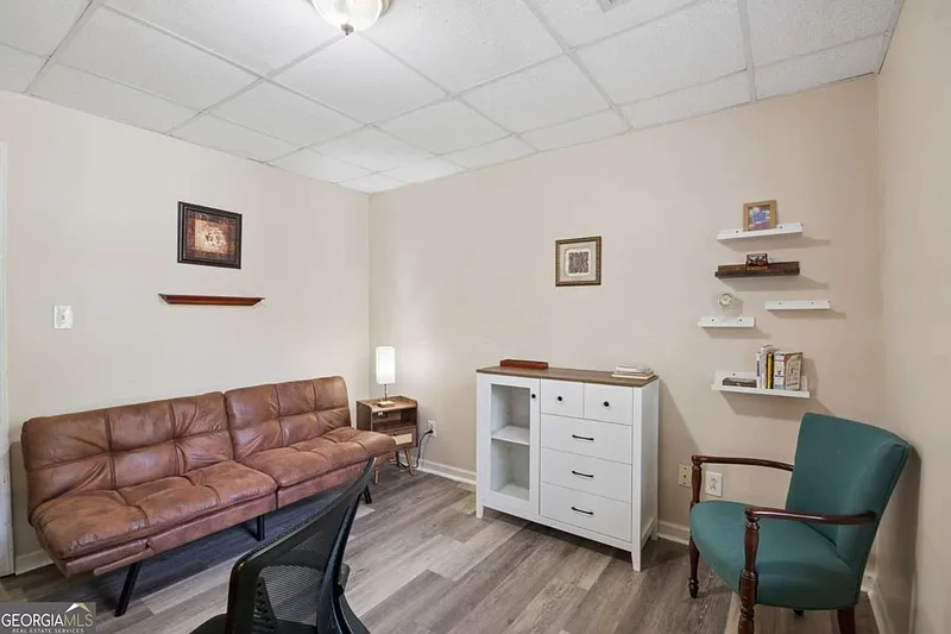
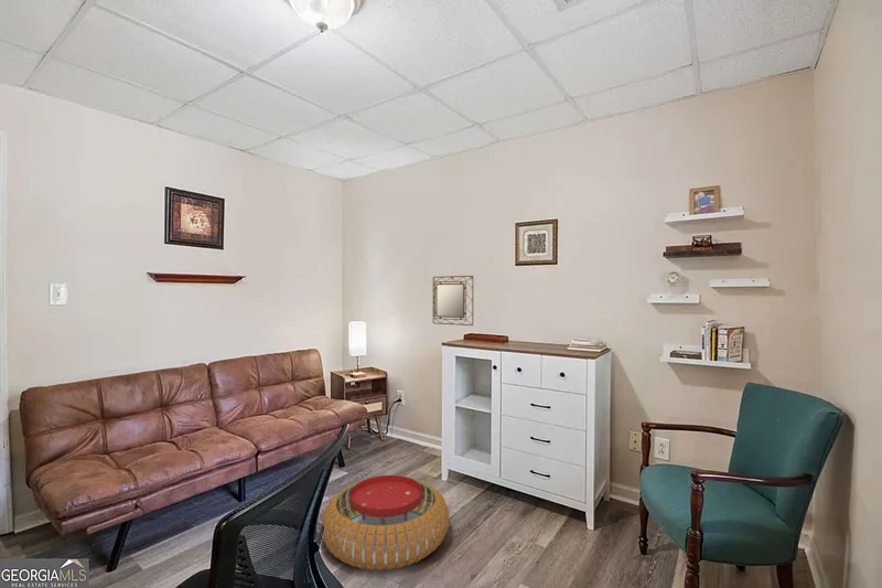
+ home mirror [432,275,474,327]
+ pouf [321,474,450,571]
